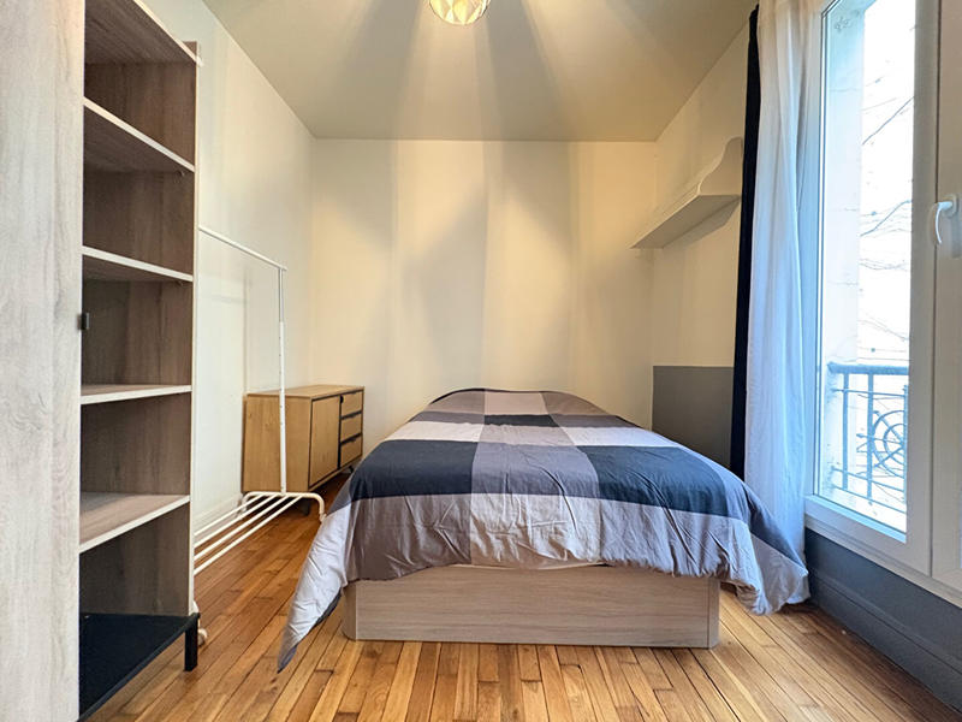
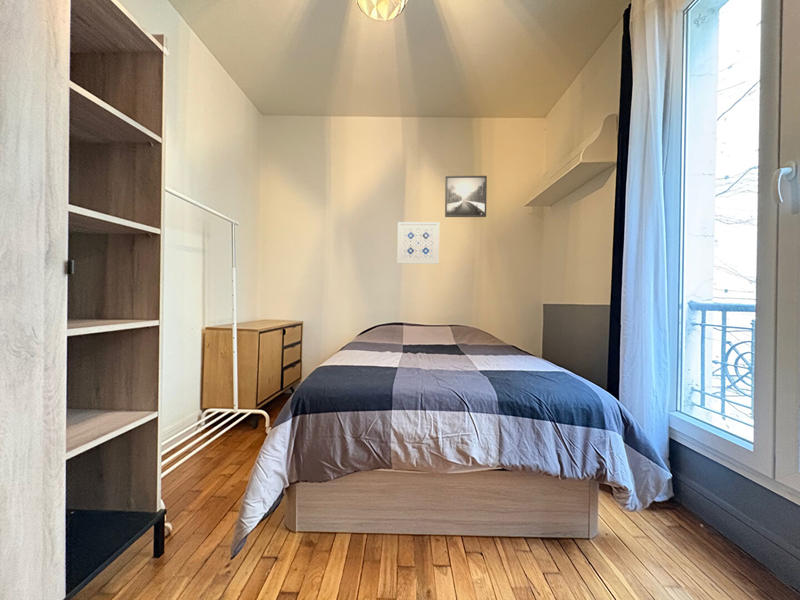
+ wall art [396,221,440,265]
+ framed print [444,175,488,218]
